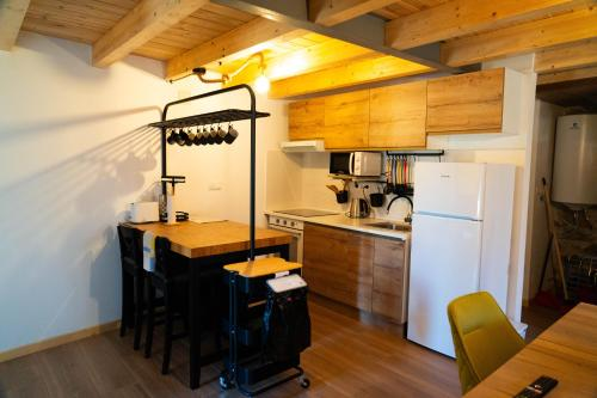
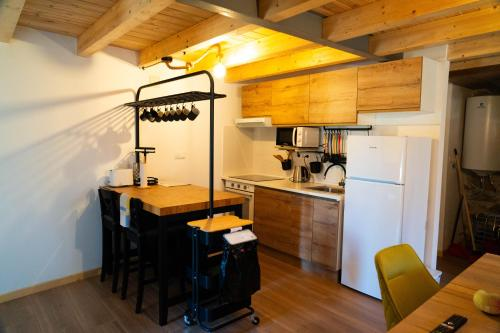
+ fruit [472,288,500,315]
